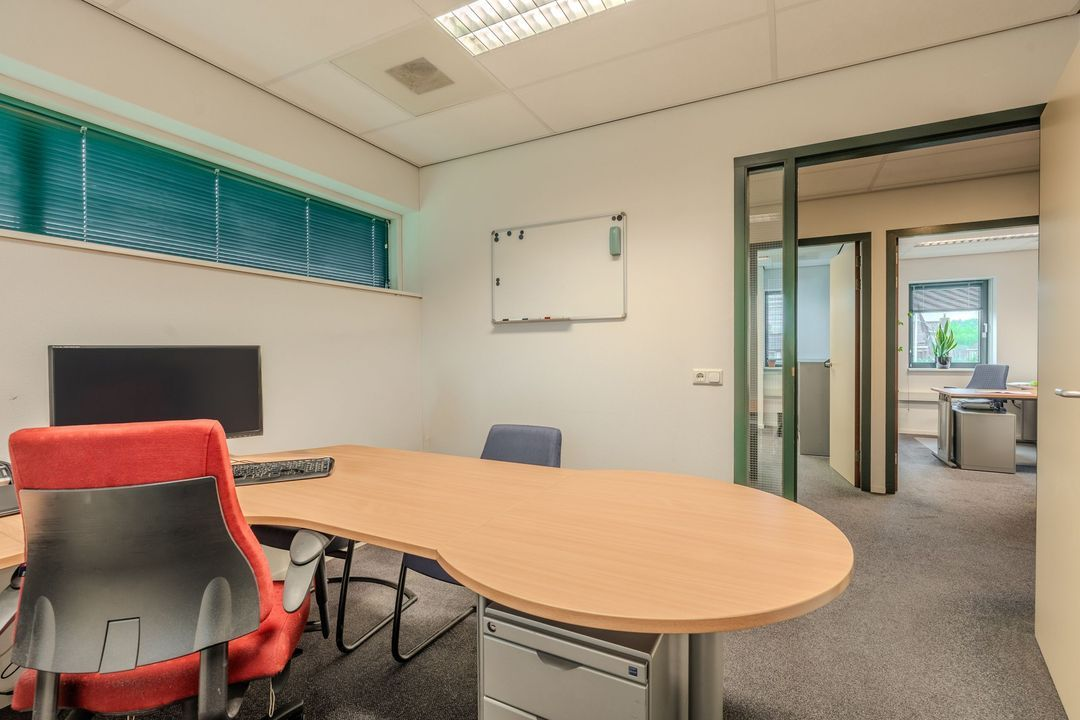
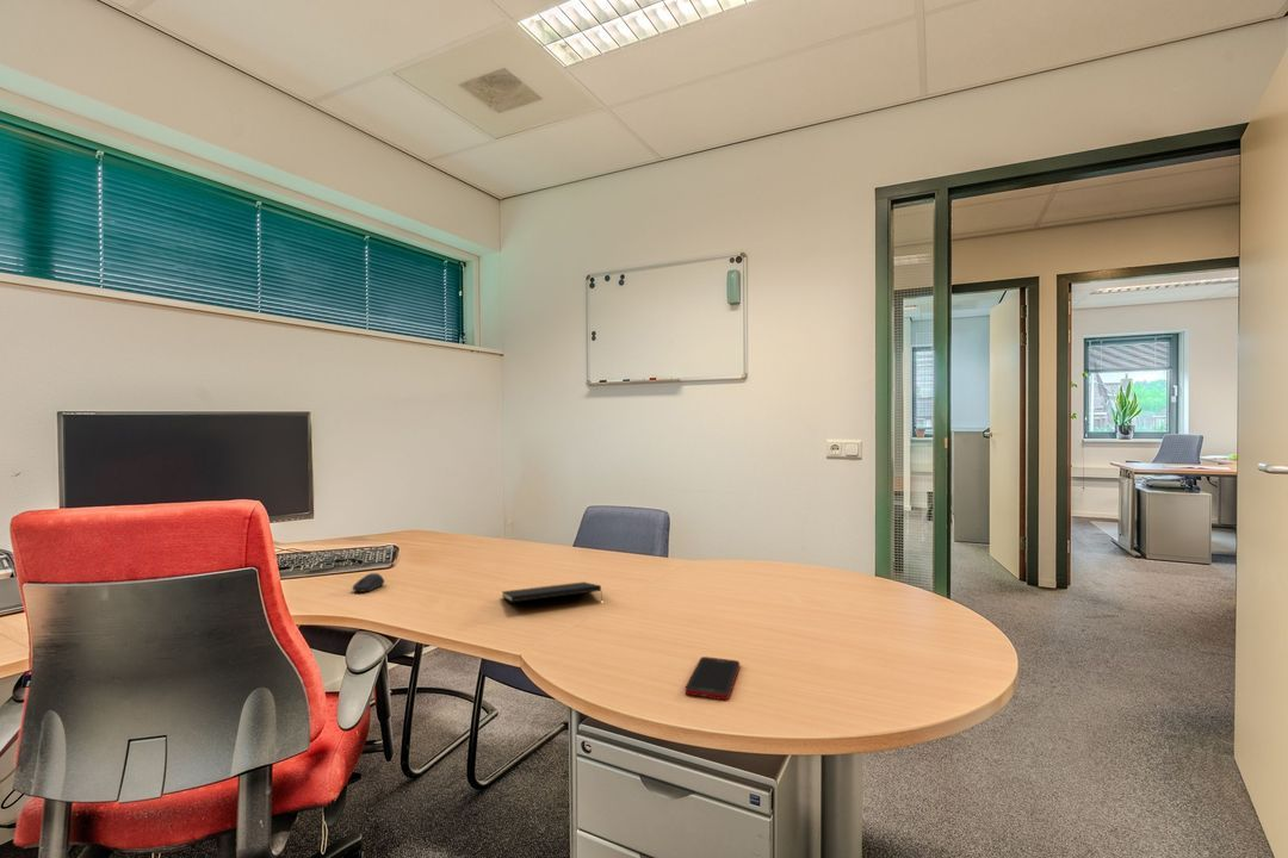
+ computer mouse [352,572,385,593]
+ notepad [501,580,603,603]
+ cell phone [683,655,741,701]
